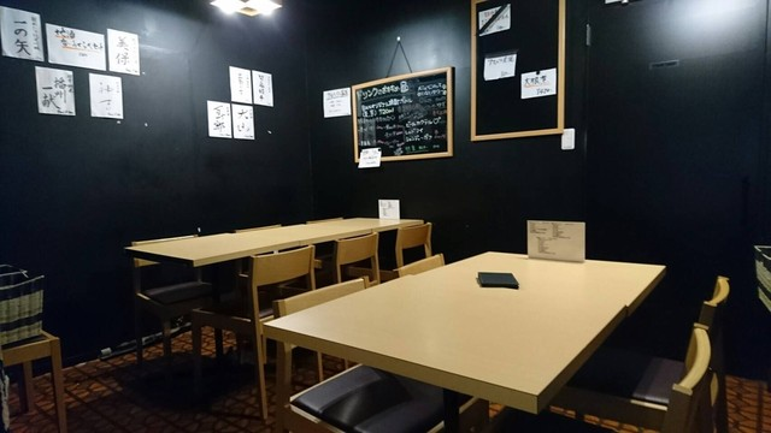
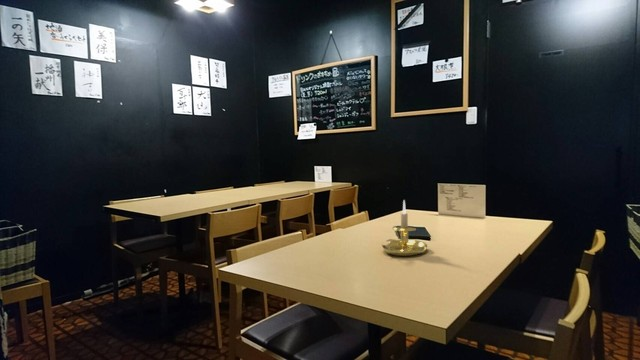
+ candle holder [381,199,428,257]
